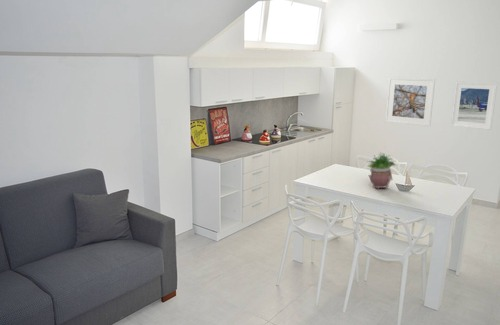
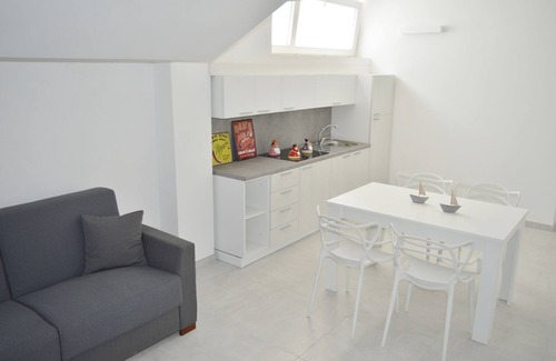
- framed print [450,81,498,131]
- potted plant [366,150,397,190]
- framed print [384,76,436,127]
